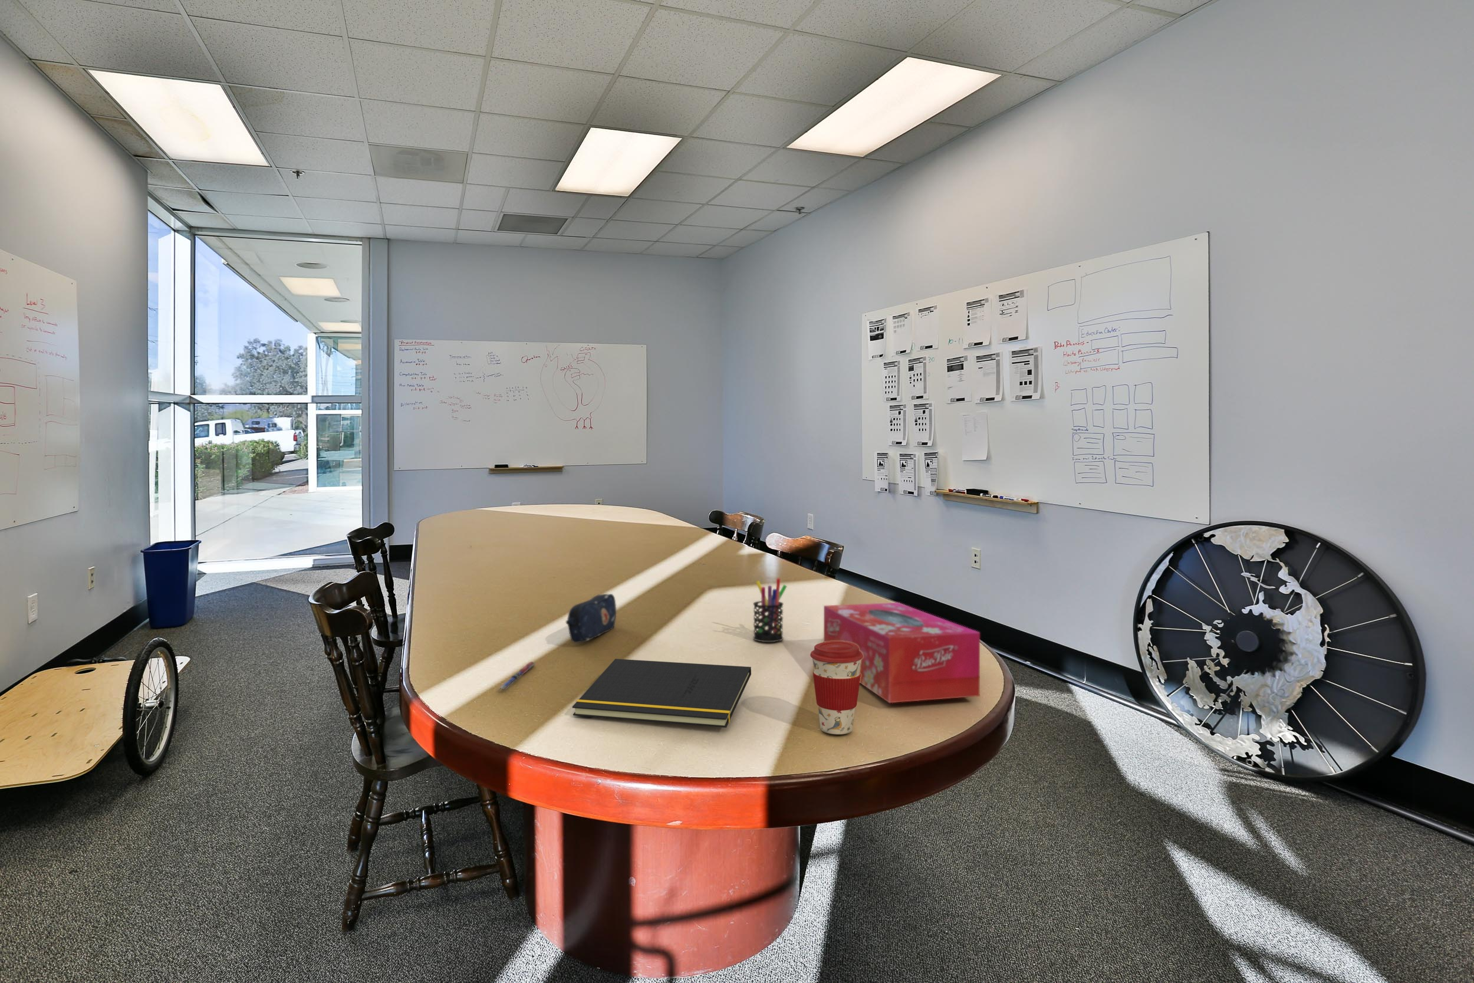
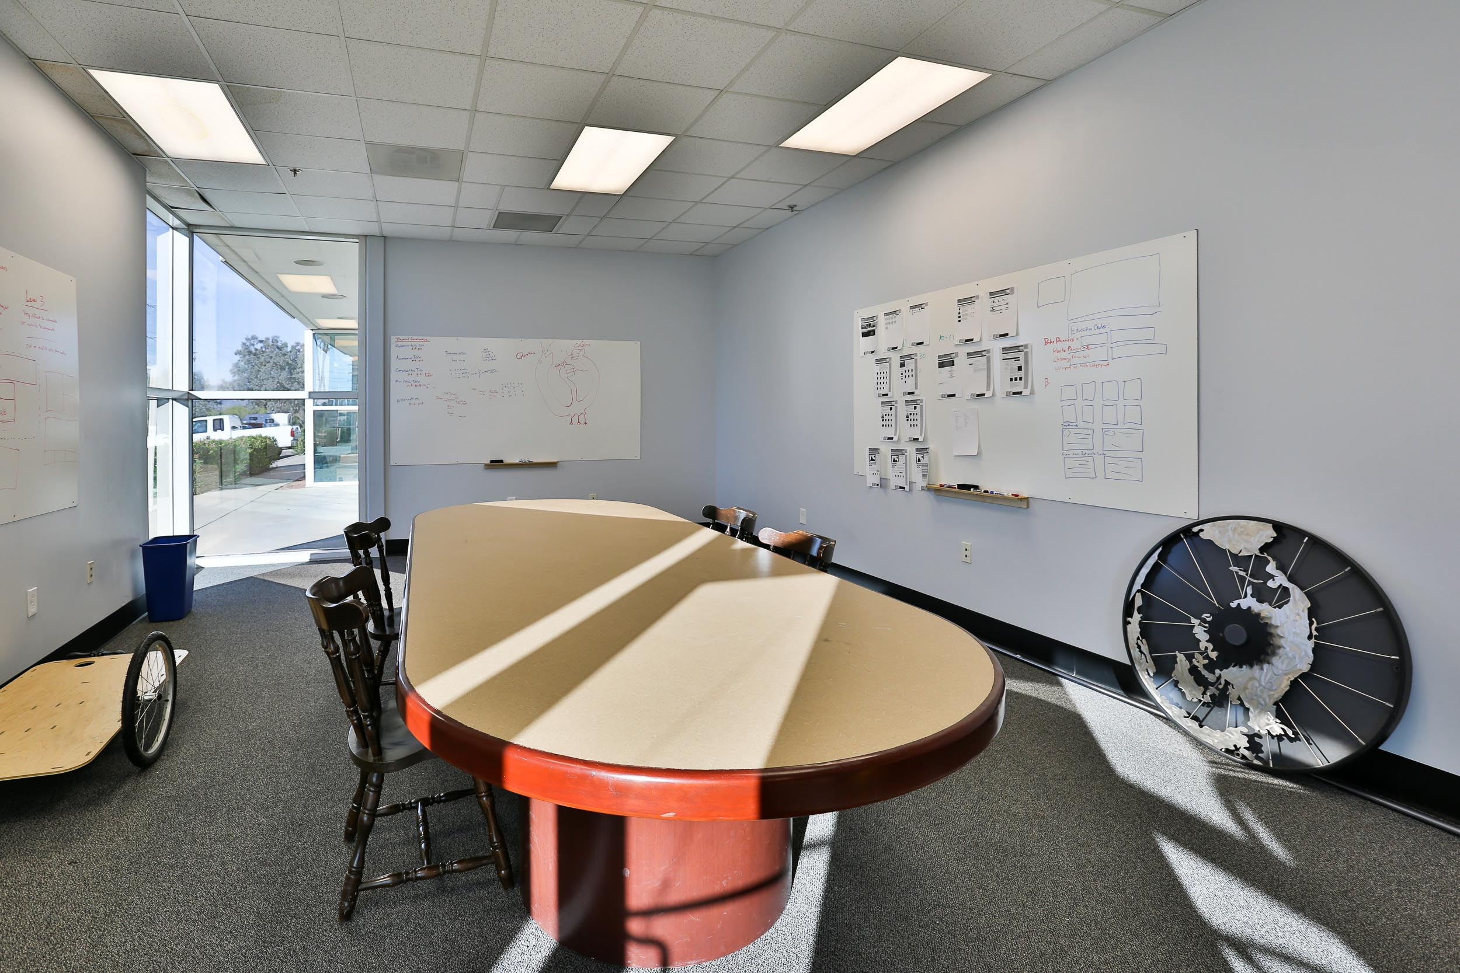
- notepad [571,658,751,728]
- tissue box [823,602,980,703]
- pen [497,662,536,690]
- pencil case [566,594,616,644]
- coffee cup [809,641,863,735]
- pen holder [752,578,787,643]
